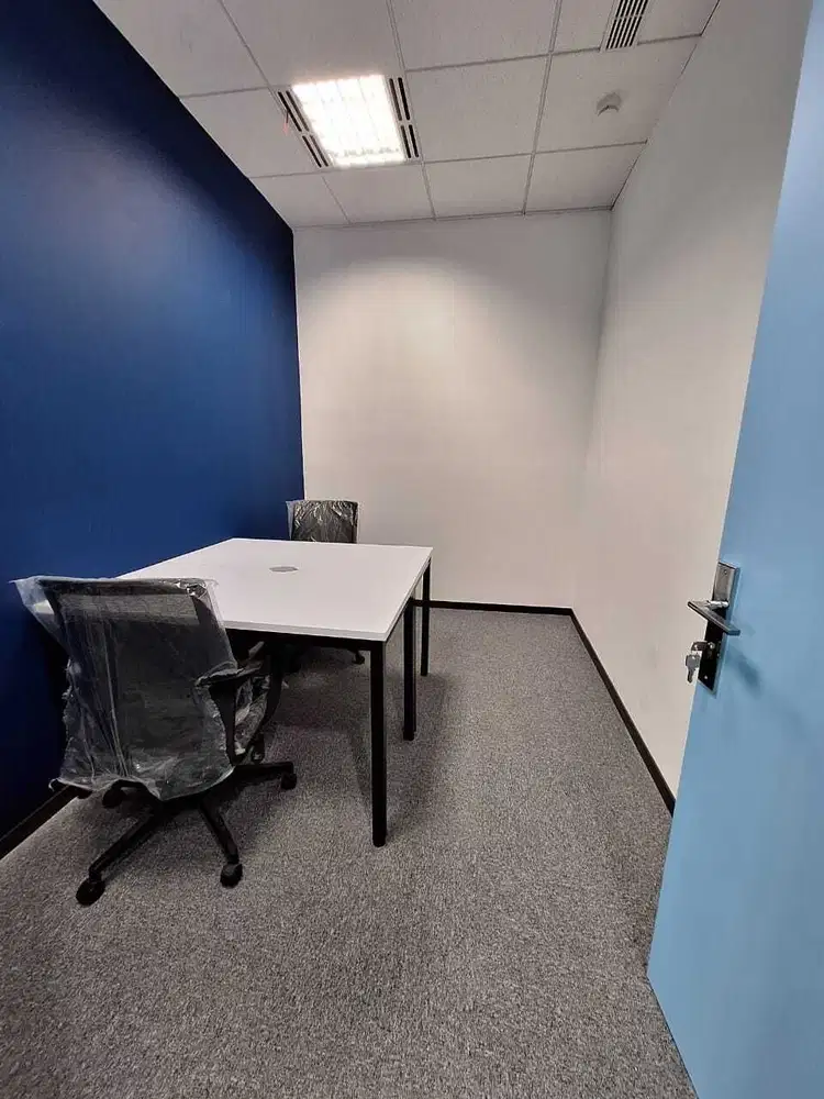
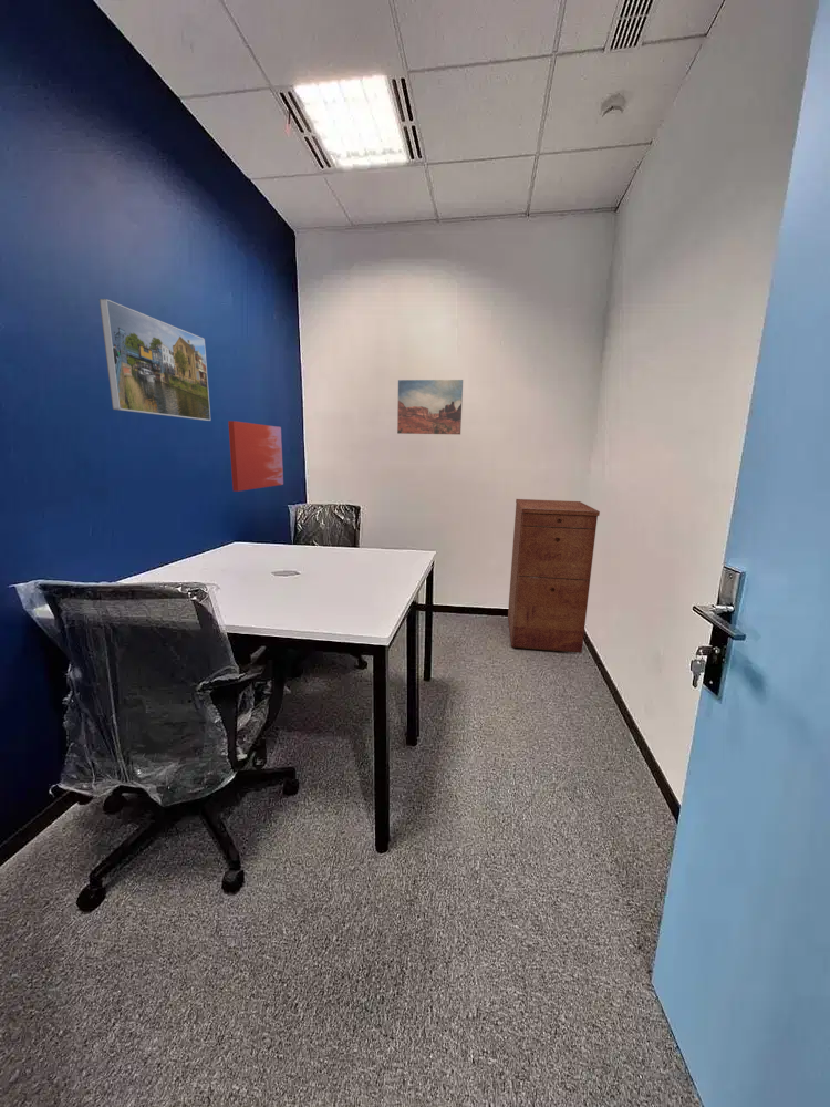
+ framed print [98,298,211,422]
+ wall art [396,379,464,435]
+ wall art [227,420,284,493]
+ filing cabinet [507,498,601,654]
